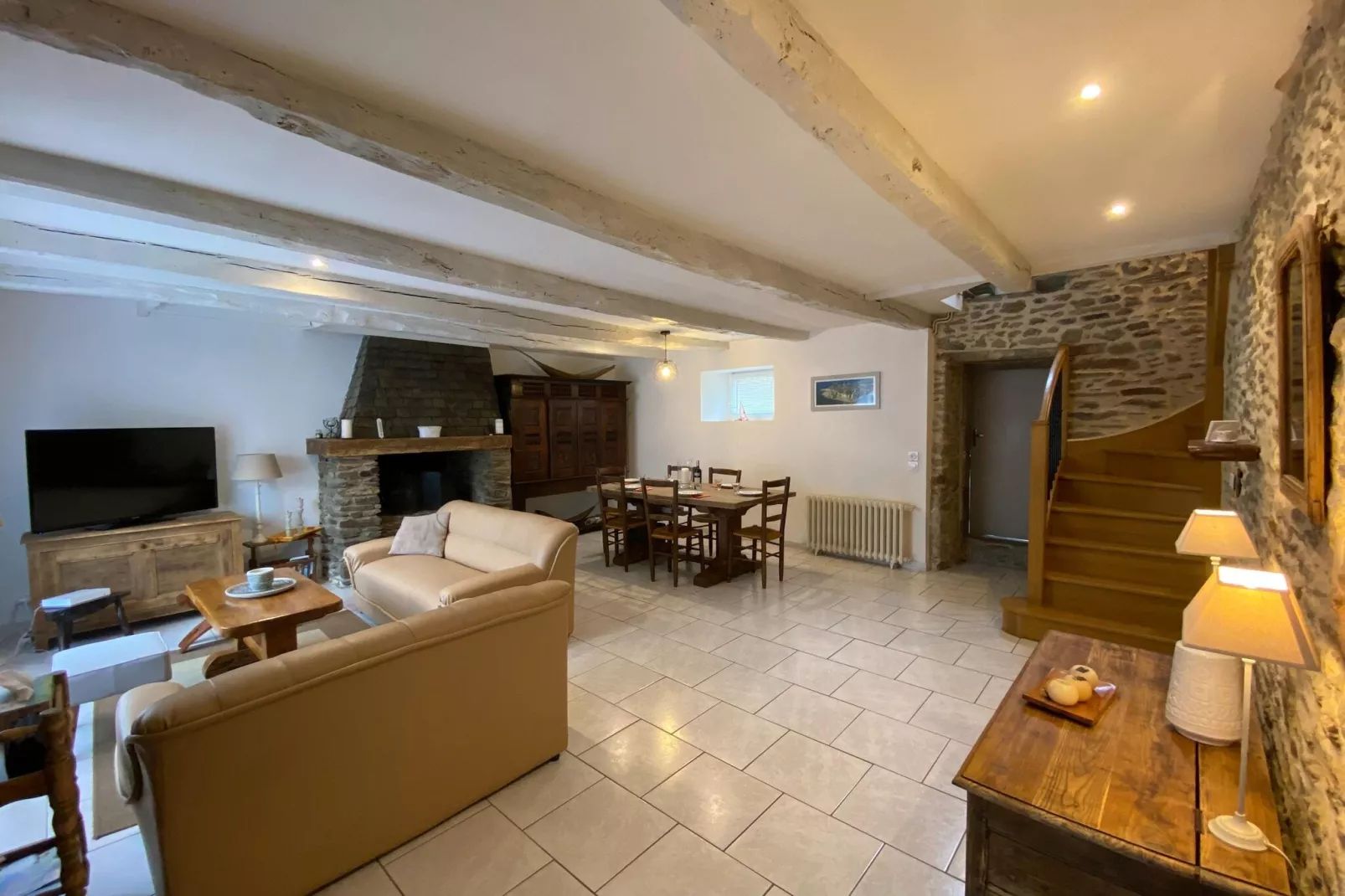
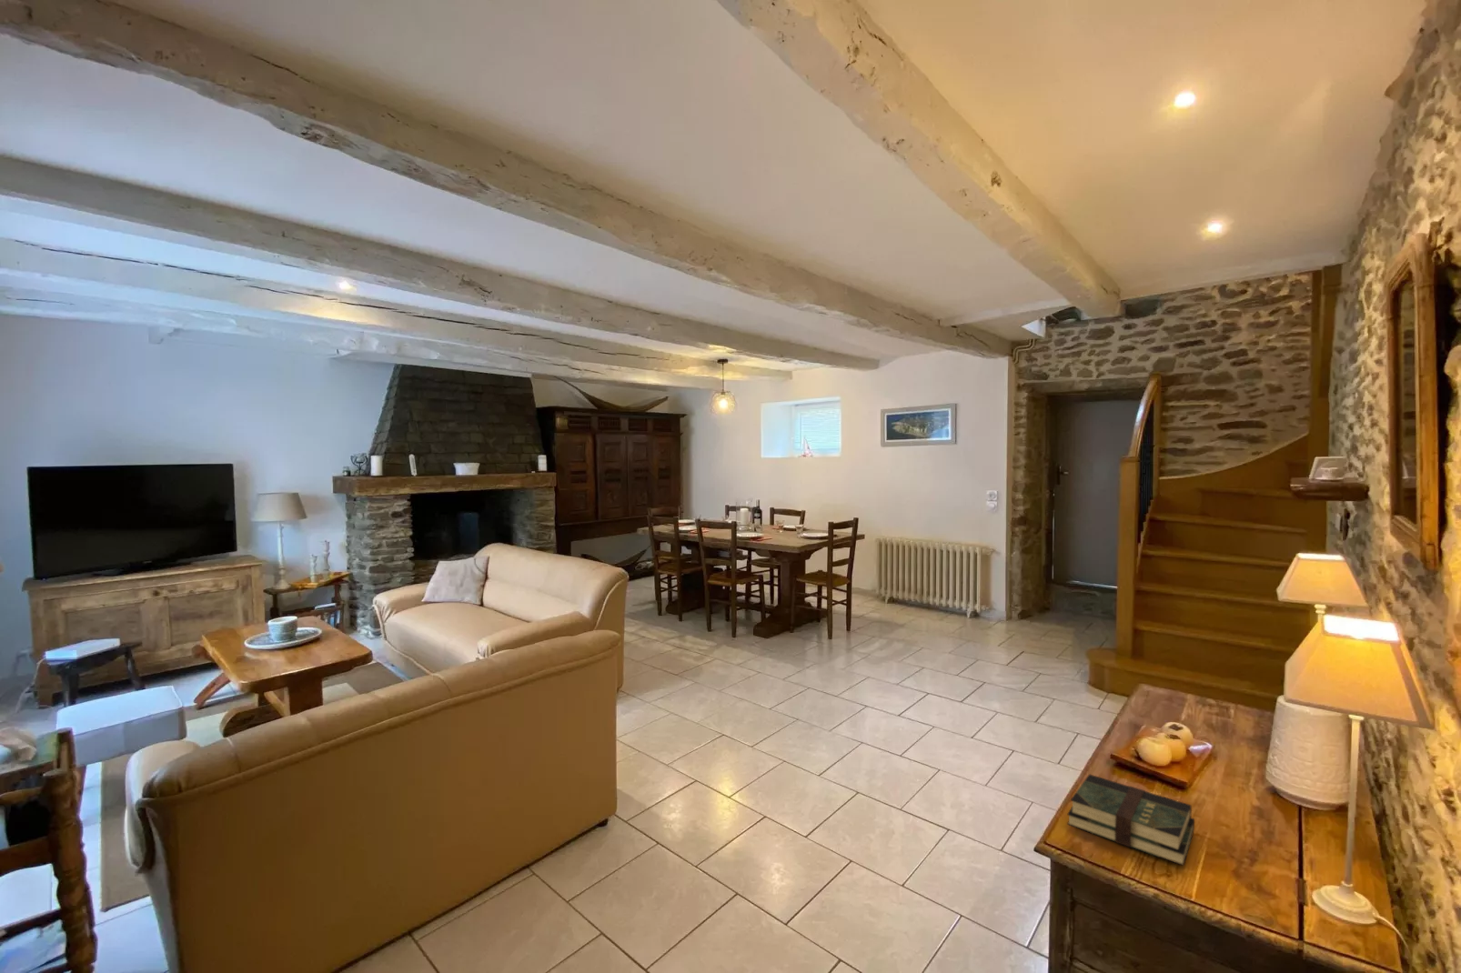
+ book [1067,773,1195,867]
